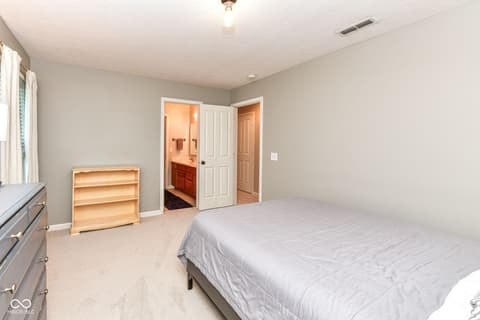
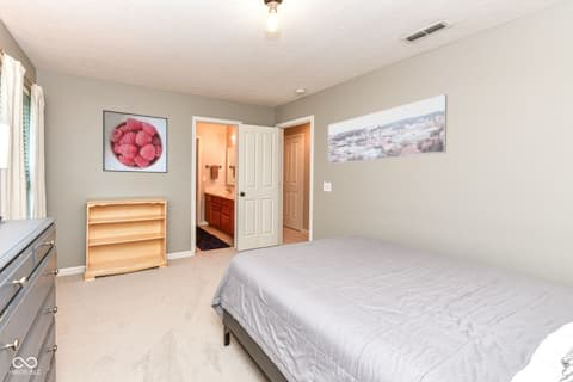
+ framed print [327,93,449,165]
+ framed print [101,109,168,174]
